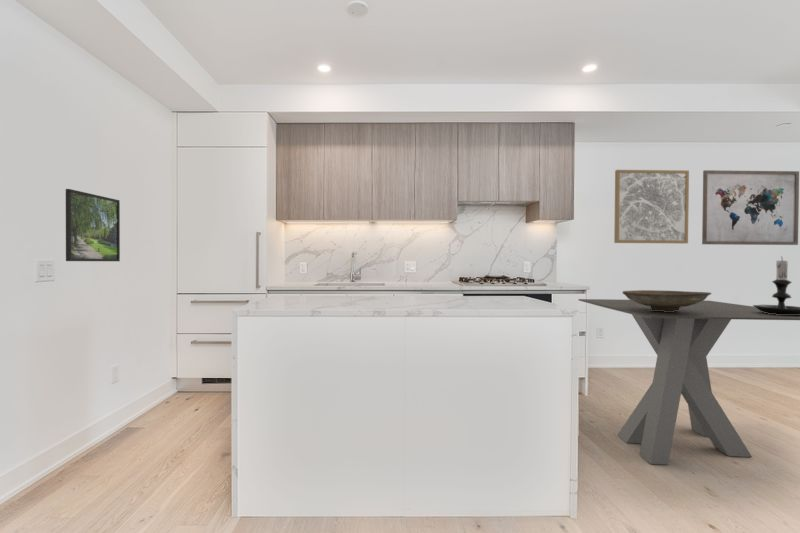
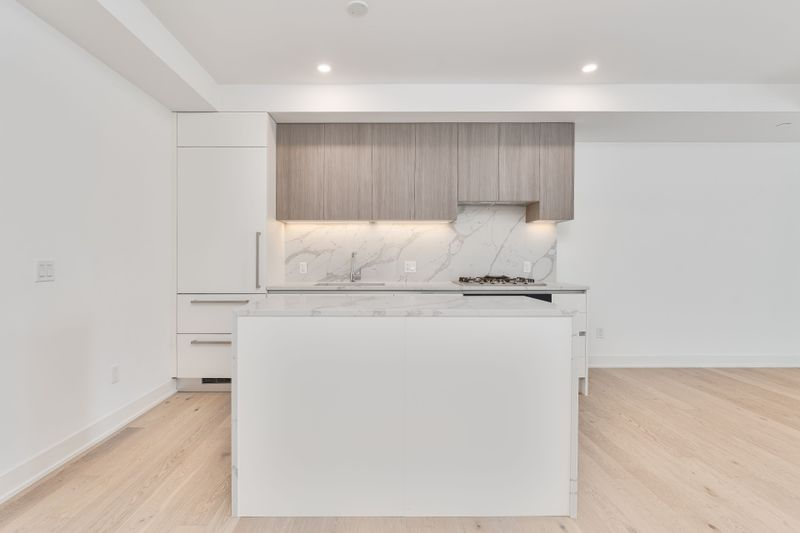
- candle holder [752,255,800,315]
- dining table [577,298,800,466]
- wall art [613,169,690,244]
- wall art [701,169,800,246]
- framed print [65,188,121,262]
- decorative bowl [622,289,712,312]
